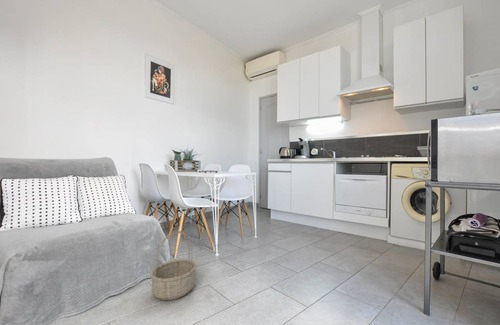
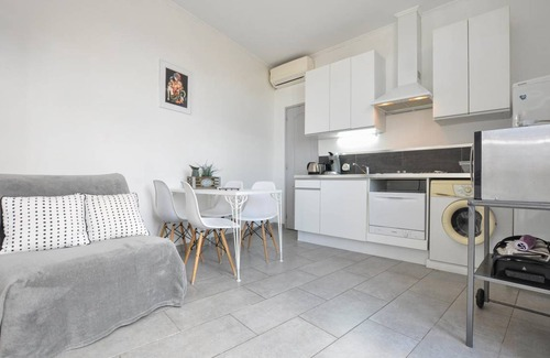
- basket [149,230,198,301]
